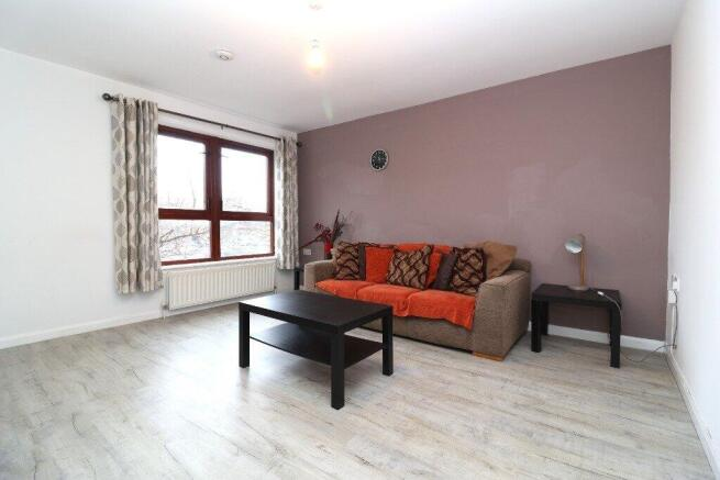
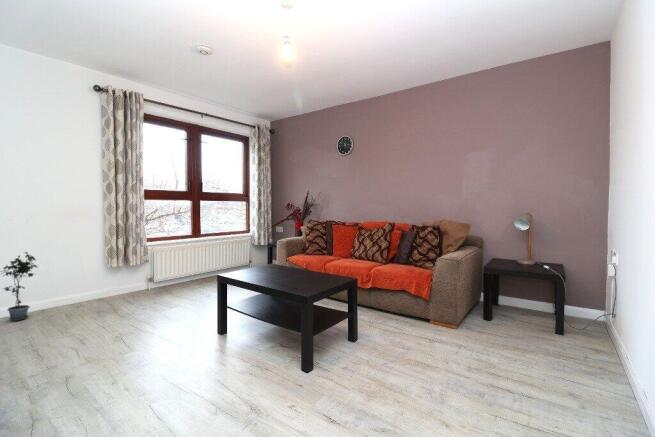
+ potted plant [0,251,39,322]
